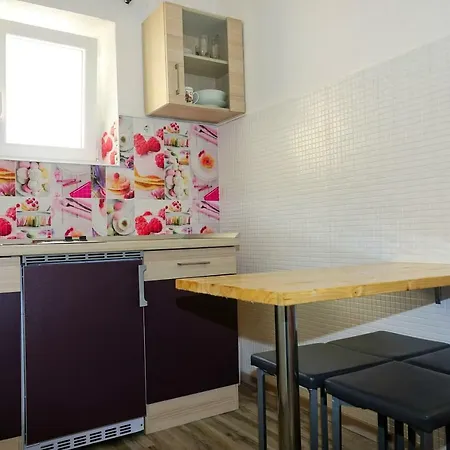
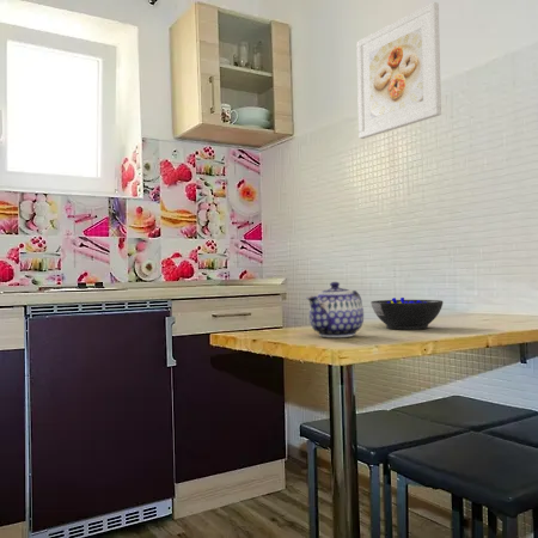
+ cereal bowl [369,296,444,331]
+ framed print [356,1,442,140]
+ teapot [306,281,365,338]
